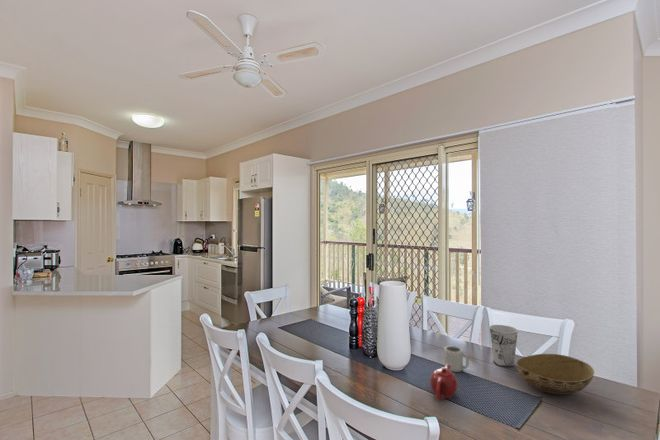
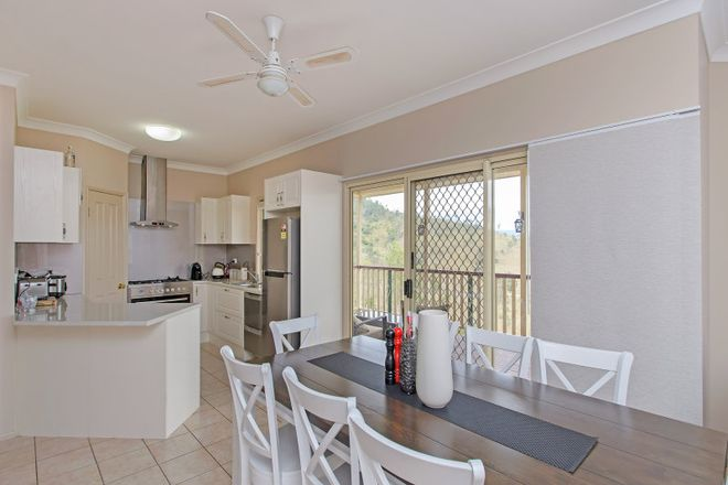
- bowl [515,353,595,396]
- cup [488,324,519,368]
- teapot [429,364,459,402]
- cup [443,345,470,373]
